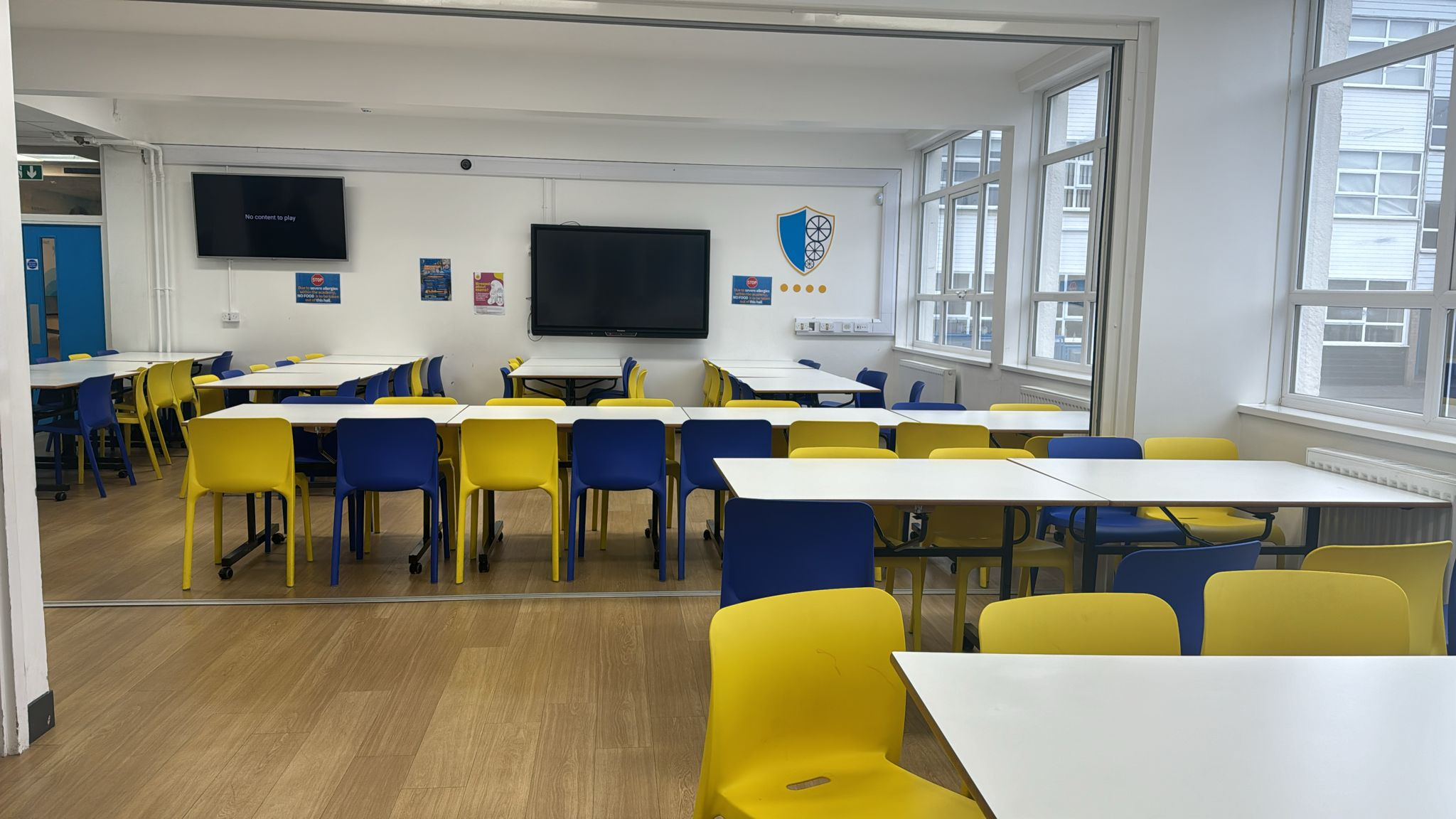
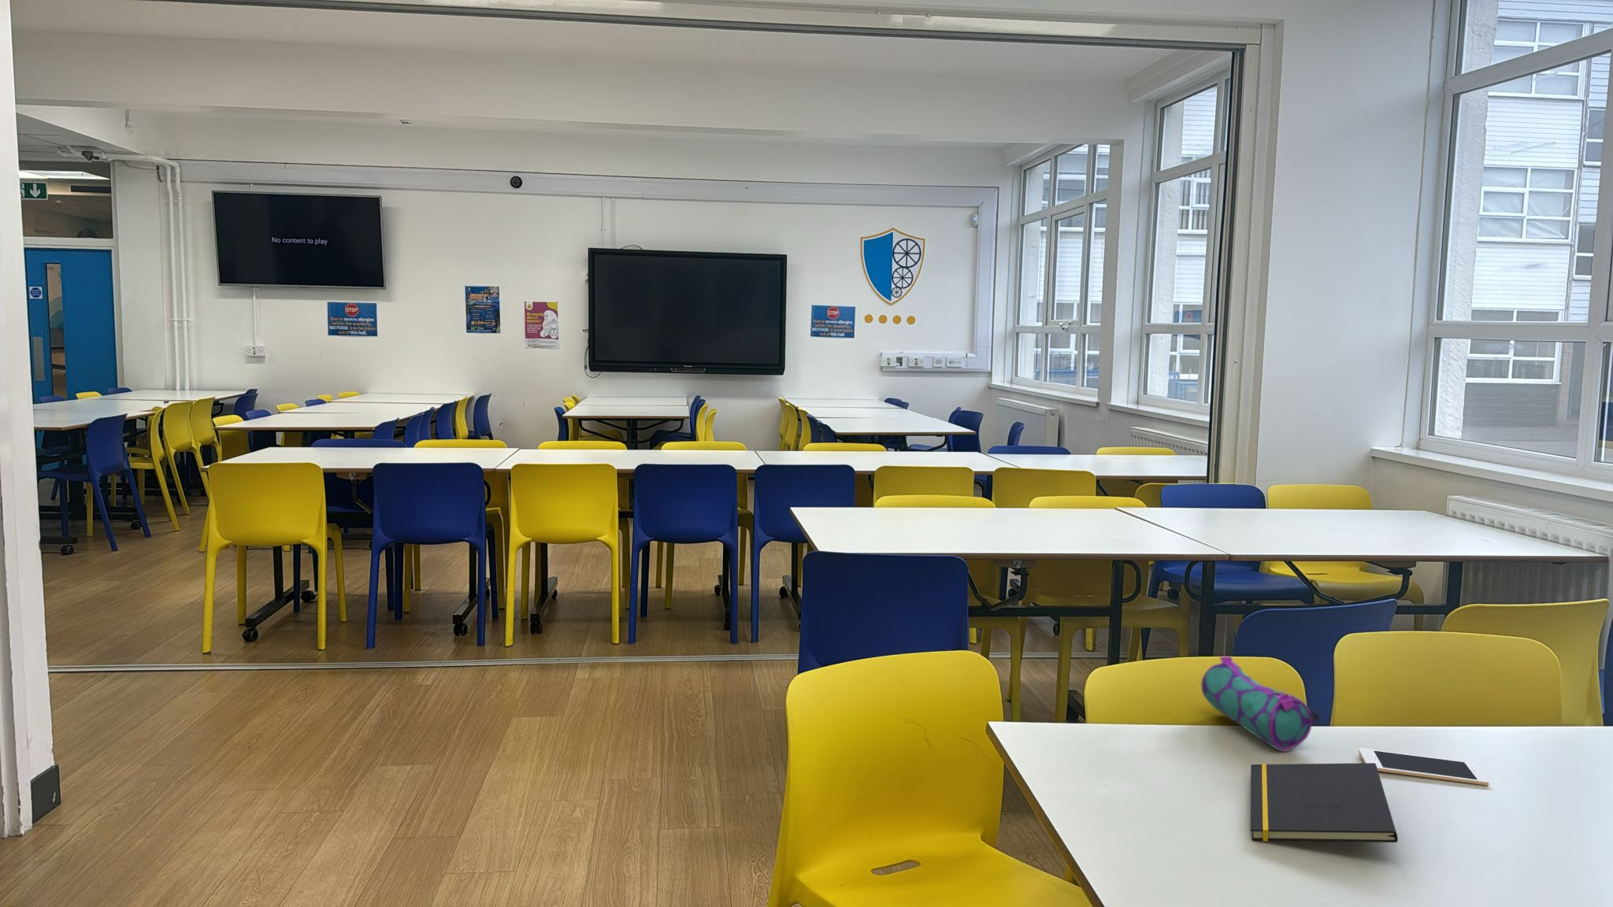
+ notepad [1250,762,1399,843]
+ pencil case [1200,656,1321,753]
+ cell phone [1358,748,1489,786]
